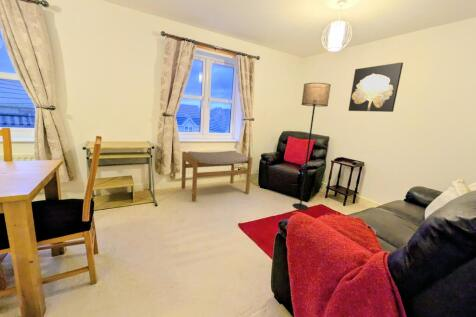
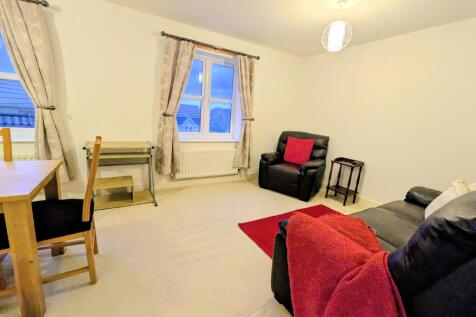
- wall art [348,62,404,113]
- footstool [180,150,253,202]
- floor lamp [292,82,332,211]
